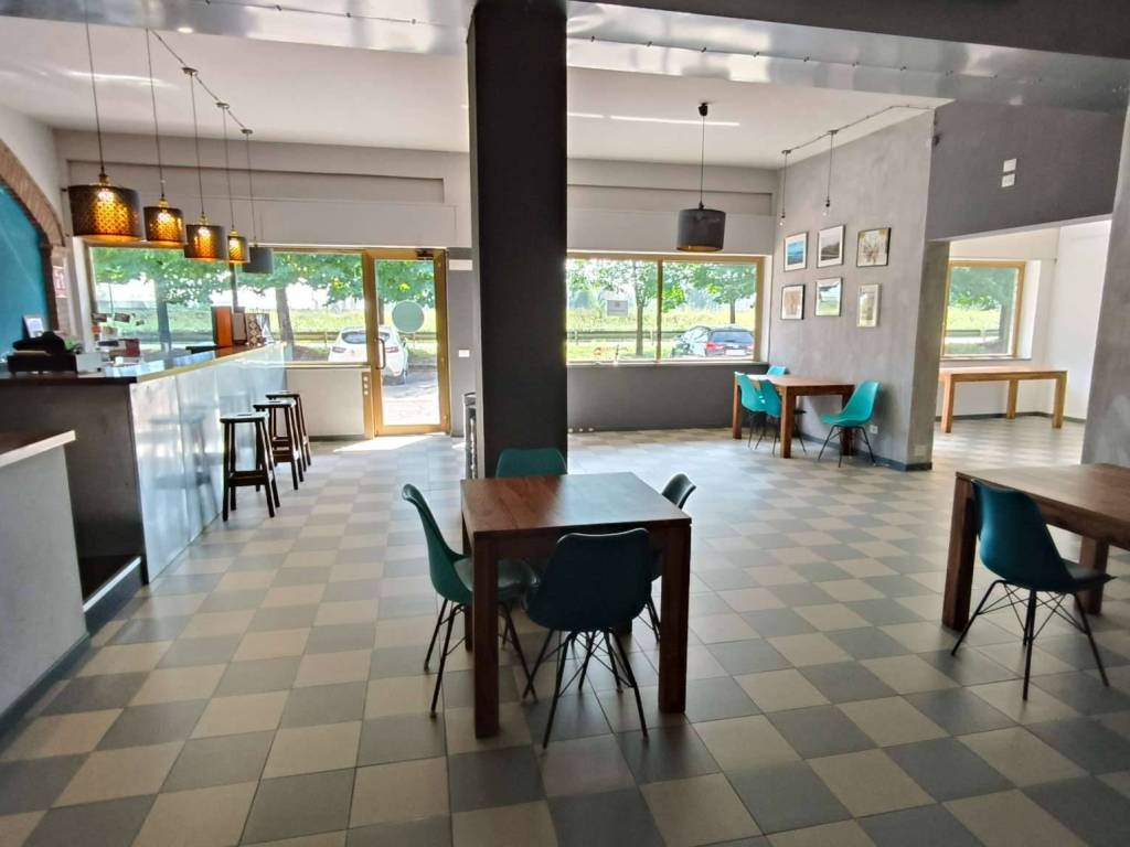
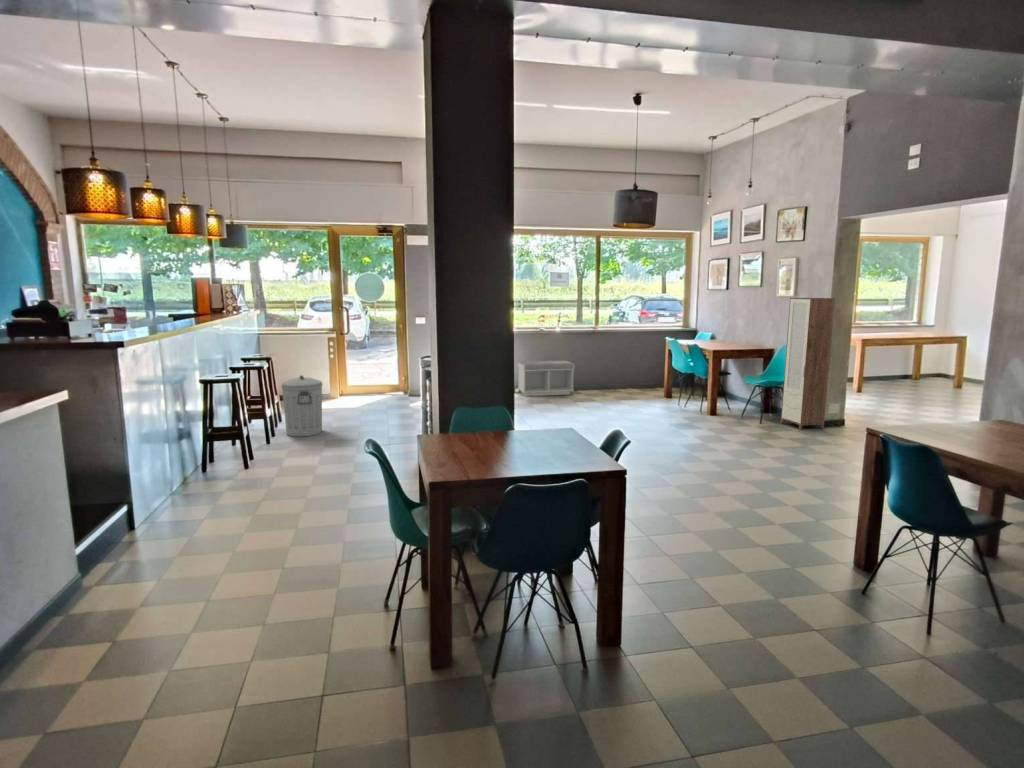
+ cabinet [780,297,836,431]
+ trash can [280,375,323,438]
+ bench [517,360,575,397]
